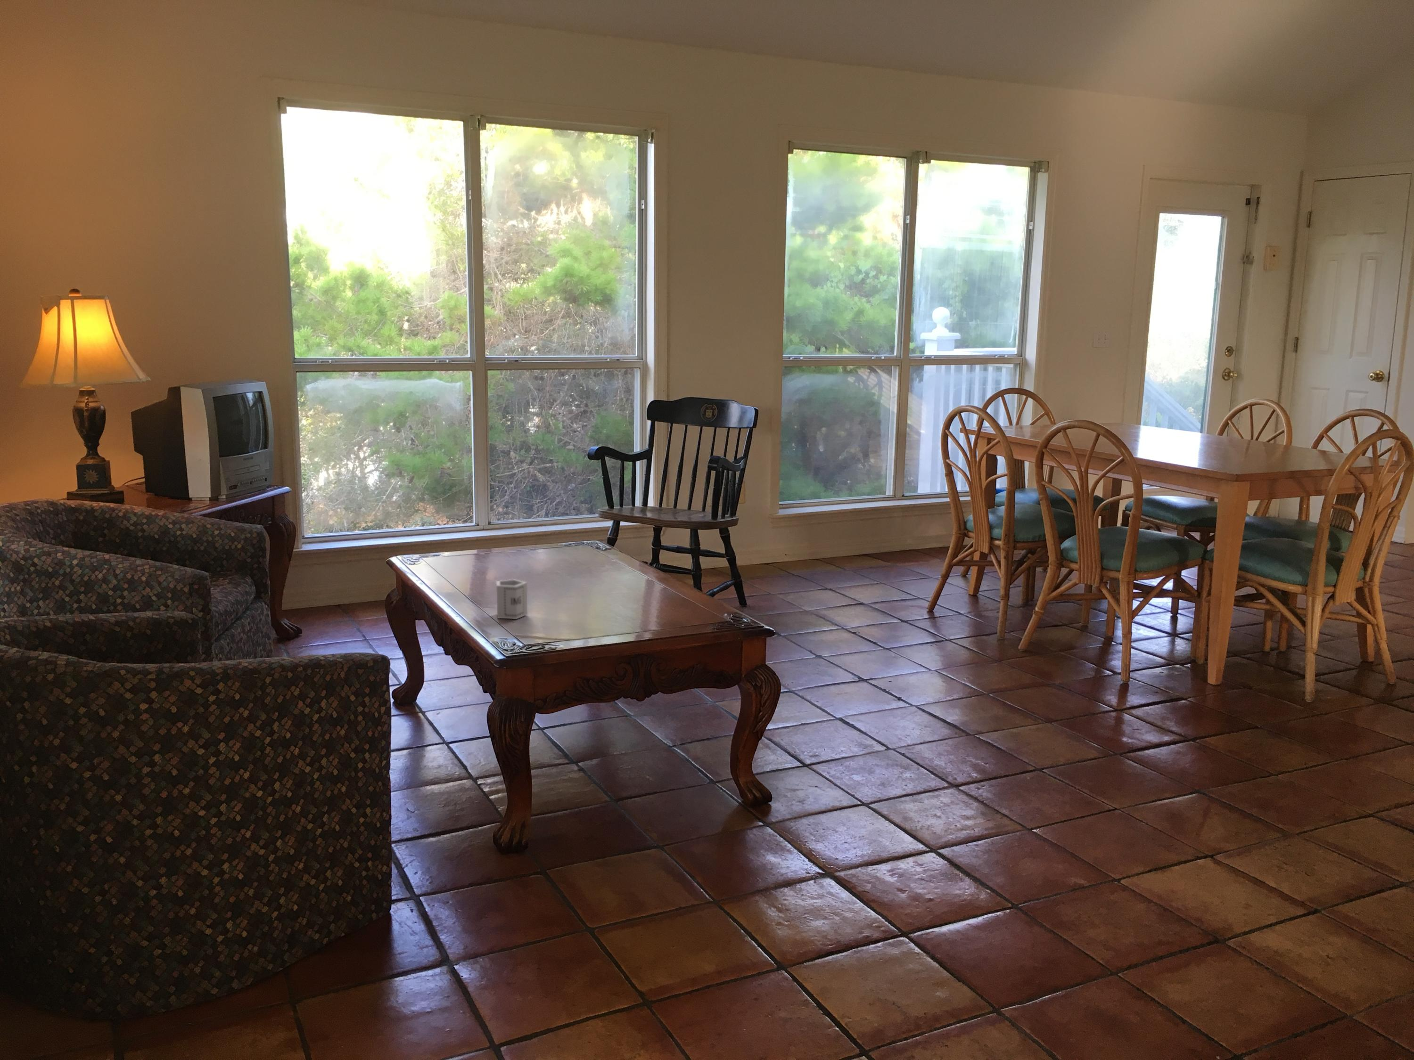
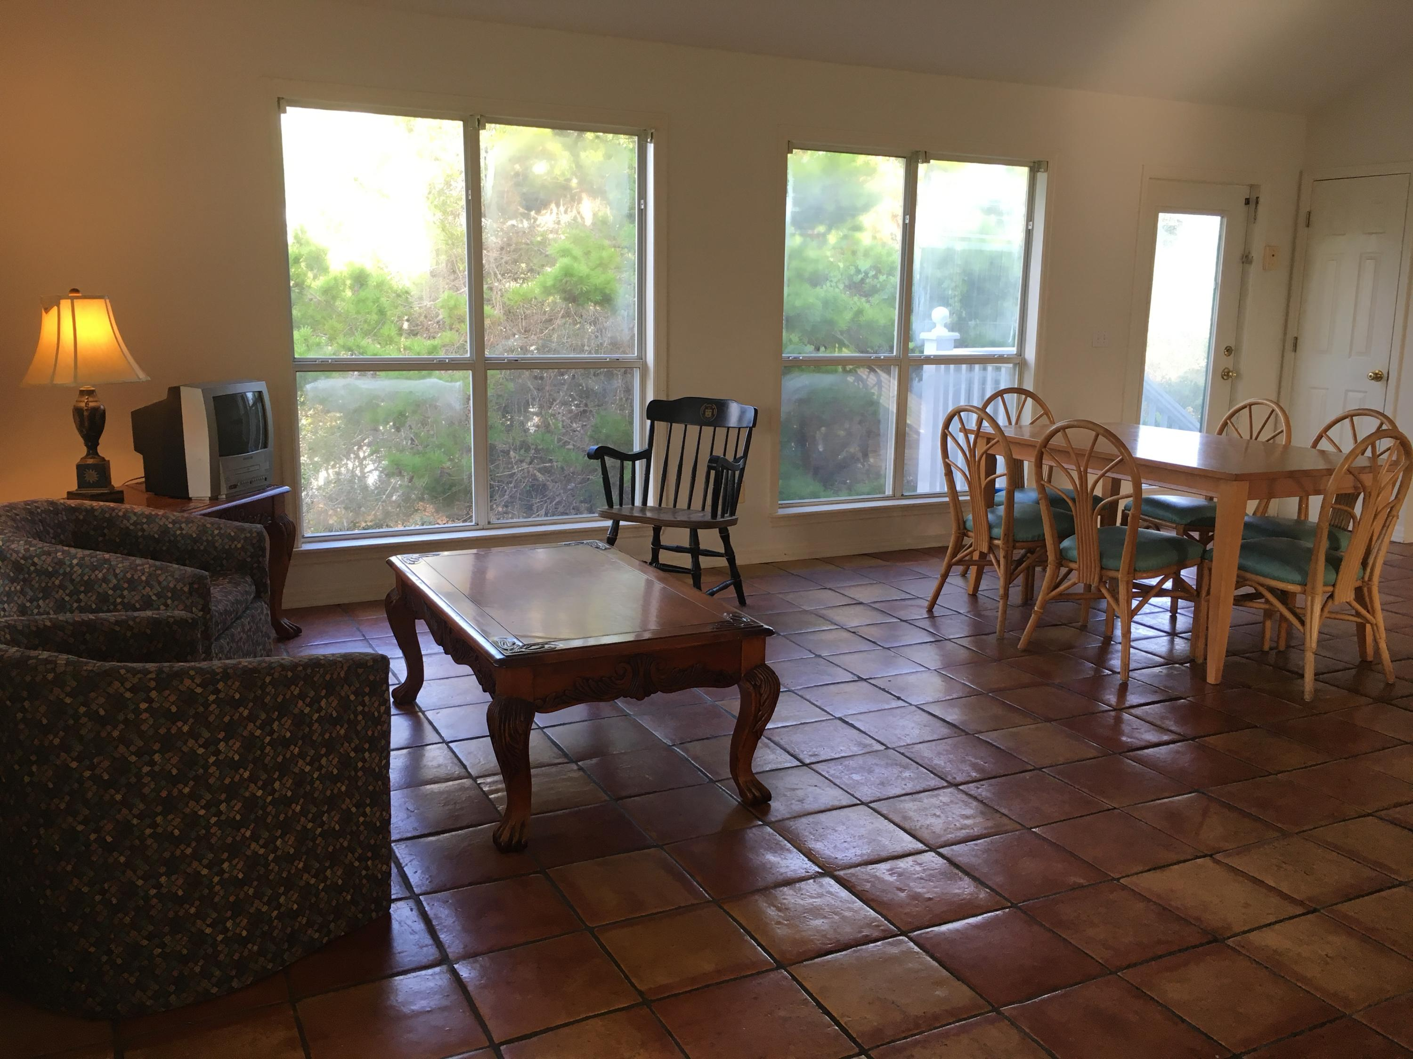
- cup [495,579,528,619]
